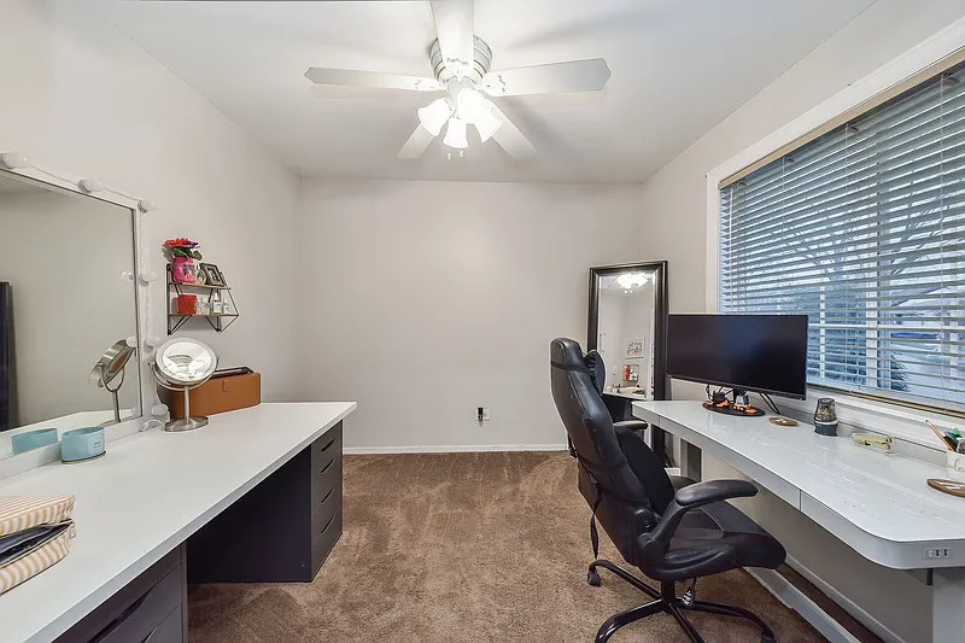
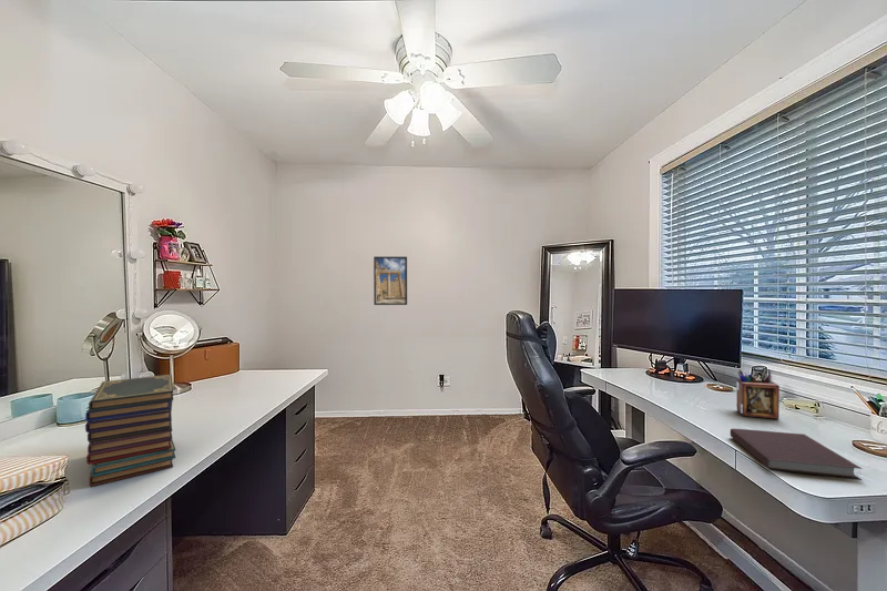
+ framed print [373,255,408,306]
+ book stack [84,374,176,487]
+ desk organizer [735,368,781,420]
+ notebook [730,428,863,481]
